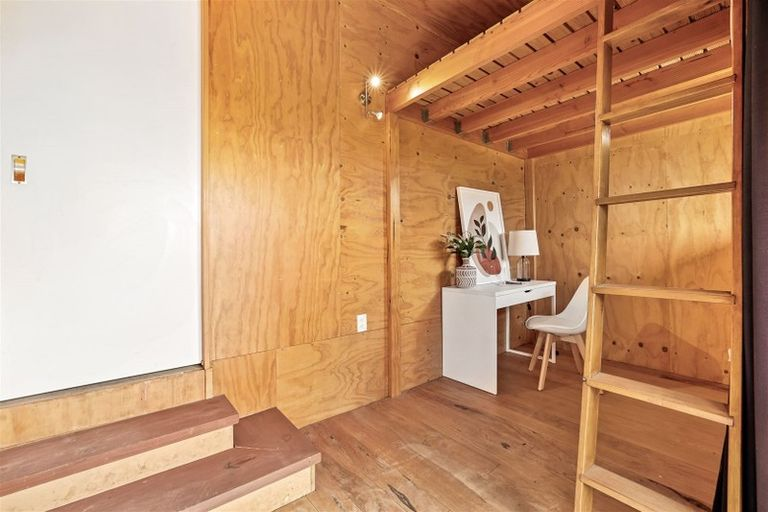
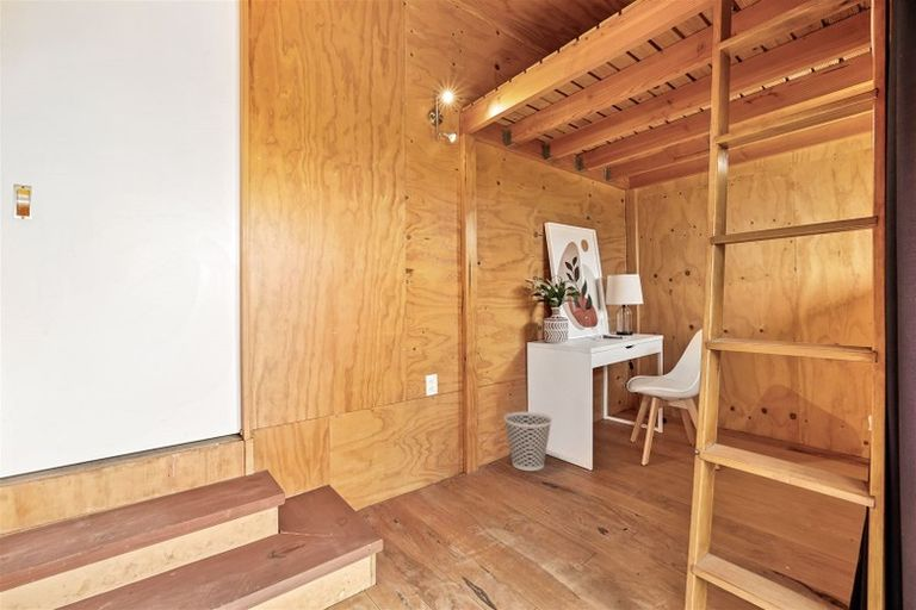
+ wastebasket [503,411,553,472]
